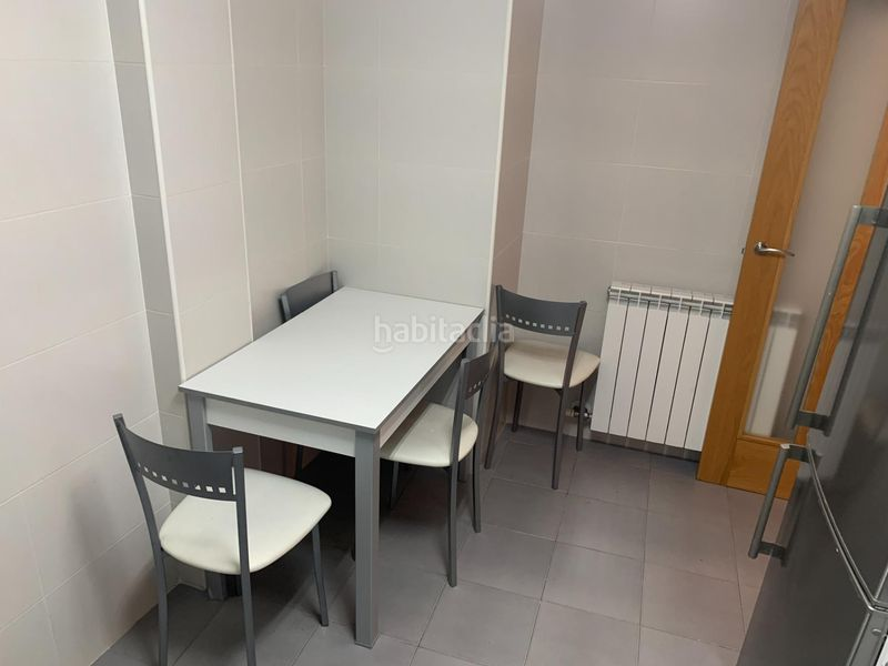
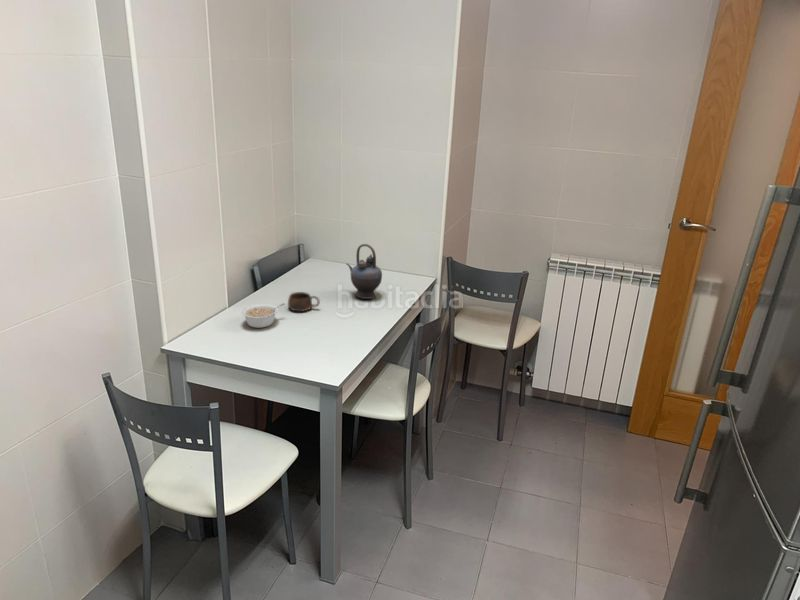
+ teapot [345,243,383,300]
+ cup [287,291,321,313]
+ legume [241,302,286,329]
